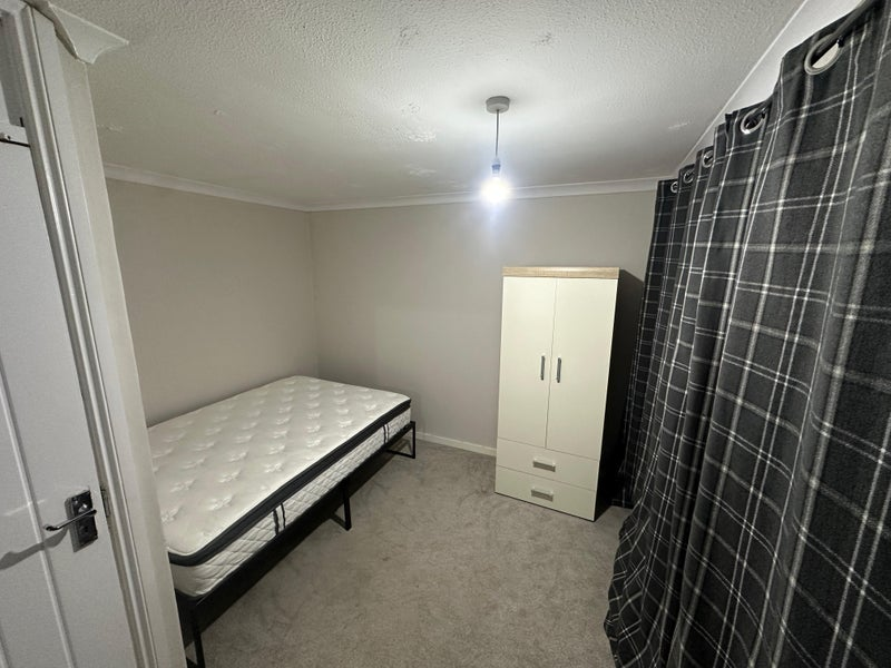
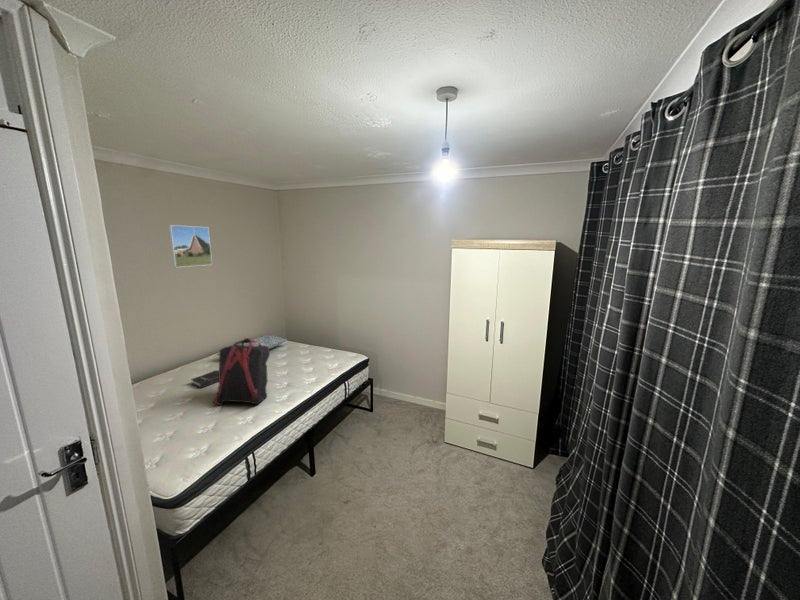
+ hardback book [190,369,219,389]
+ backpack [212,337,271,407]
+ pillow [216,334,289,356]
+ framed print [167,224,213,268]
